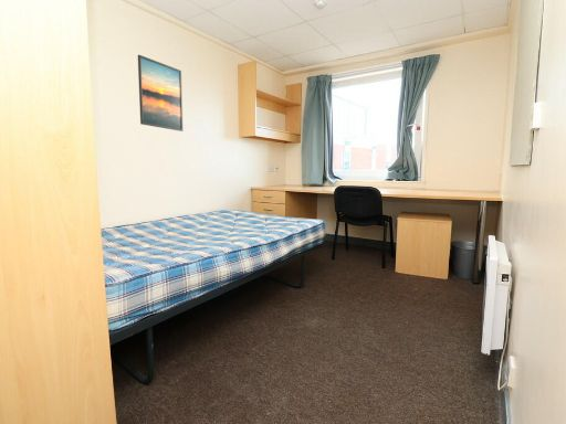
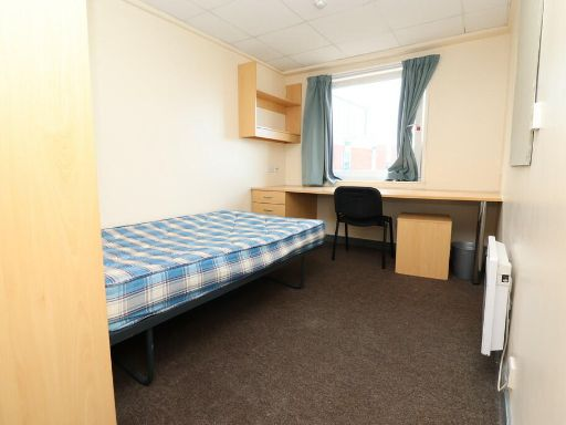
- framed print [137,54,184,132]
